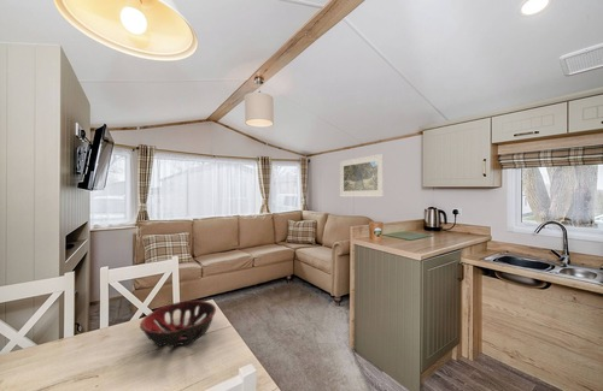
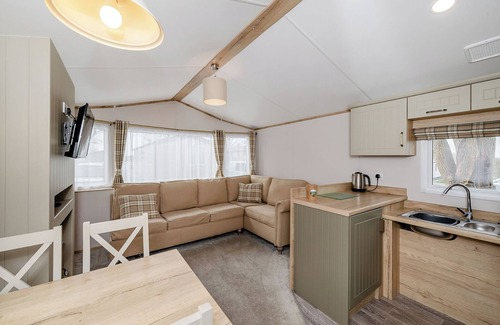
- decorative bowl [139,300,217,349]
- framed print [339,153,385,197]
